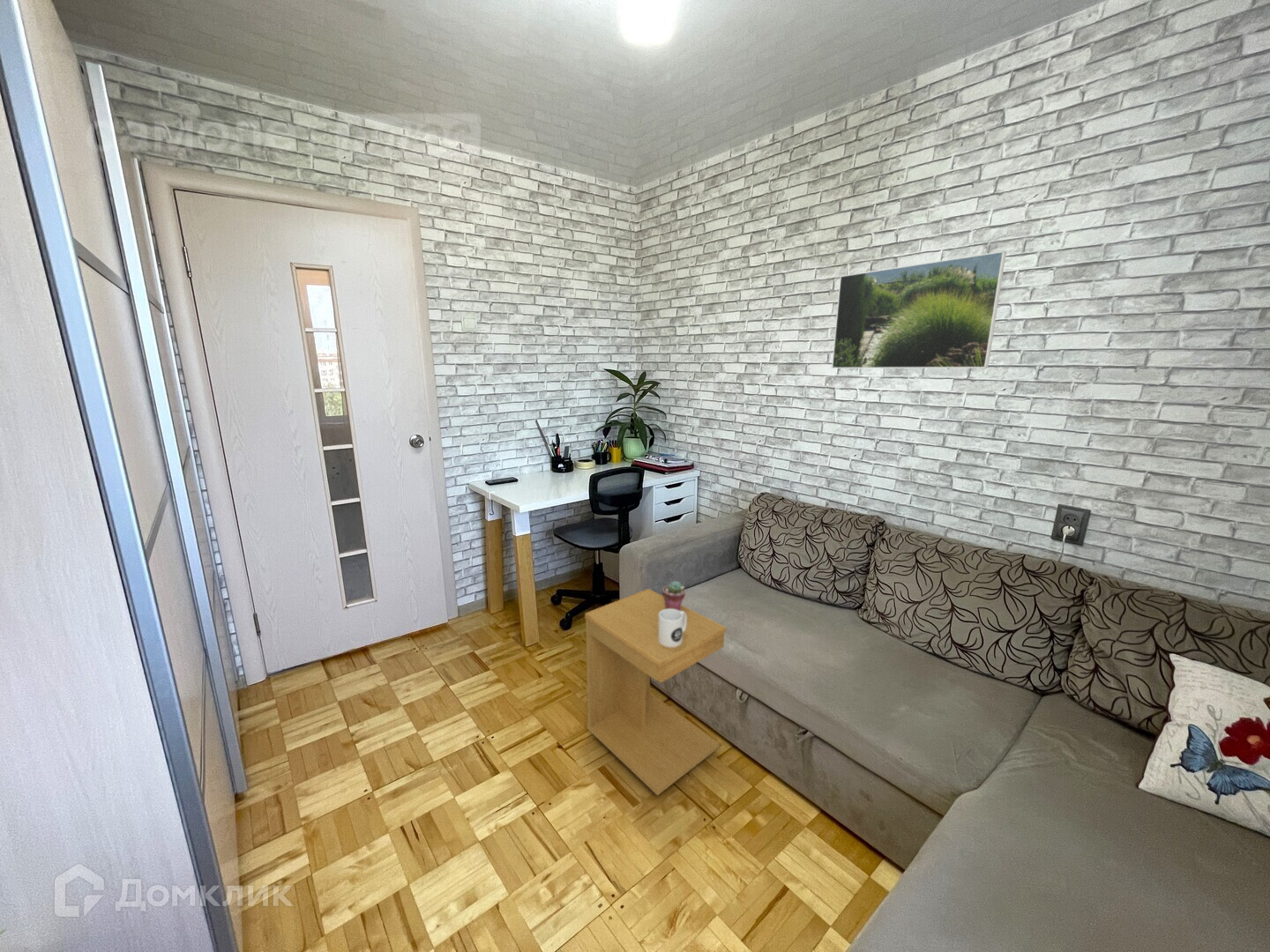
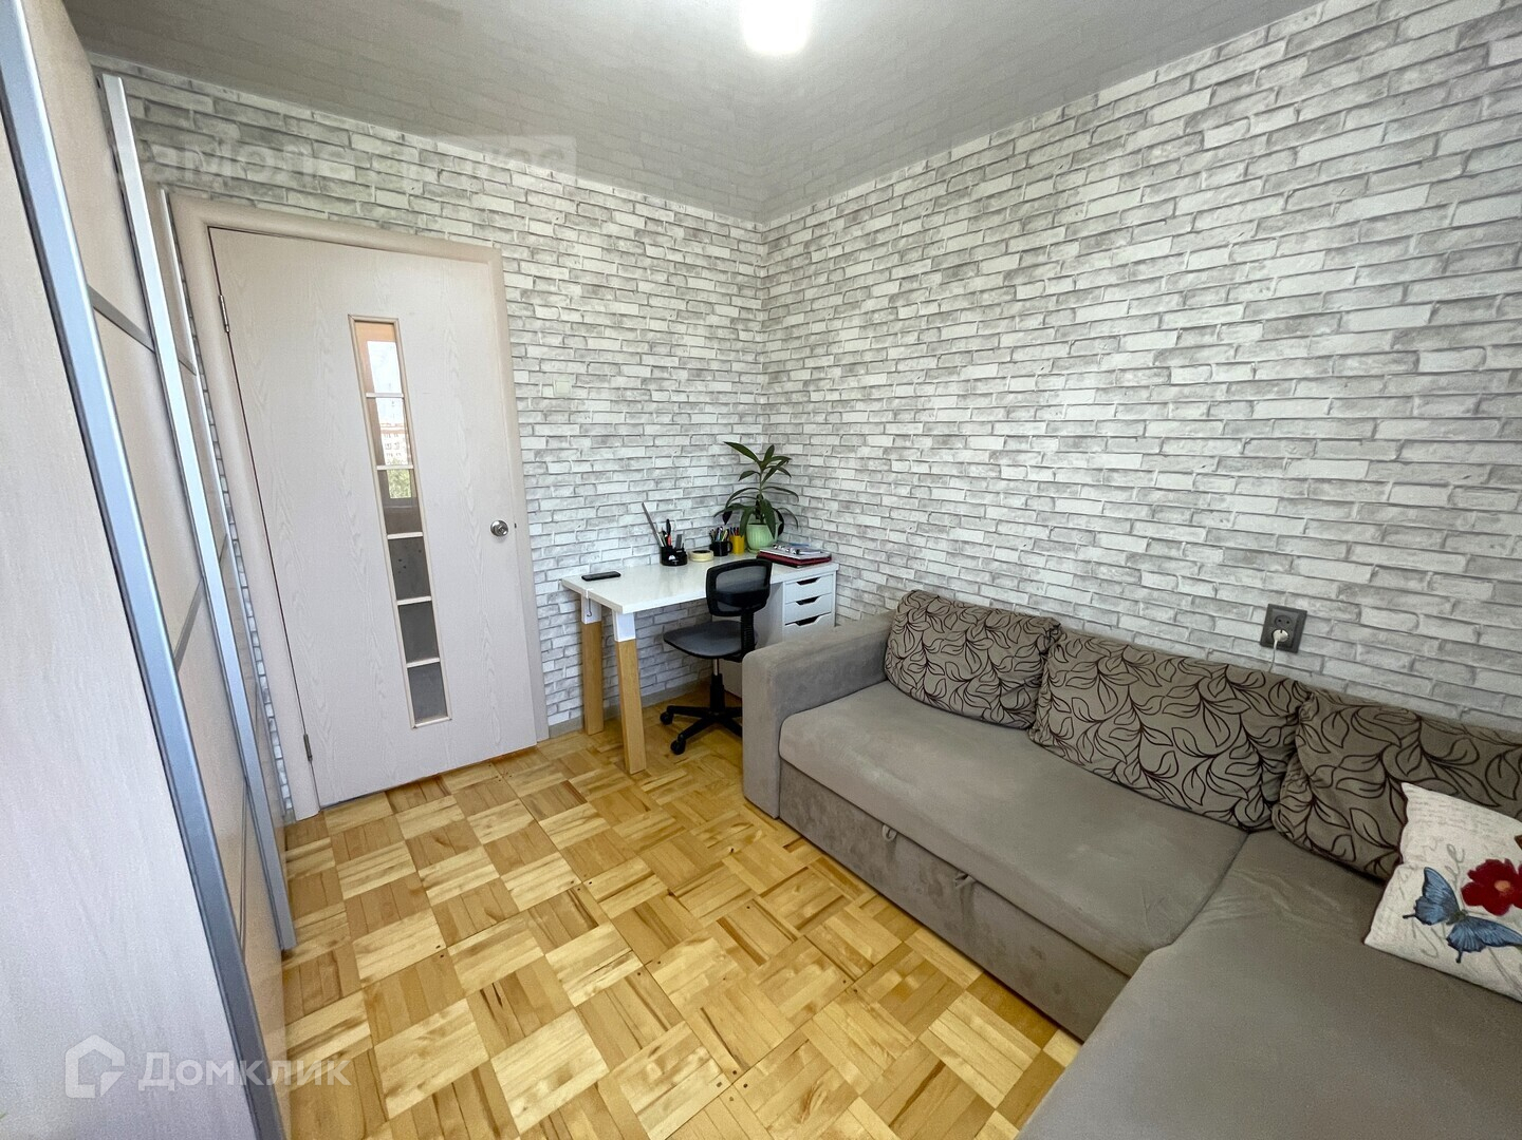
- potted succulent [661,580,686,611]
- mug [659,609,687,647]
- side table [584,588,727,797]
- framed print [831,250,1007,369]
